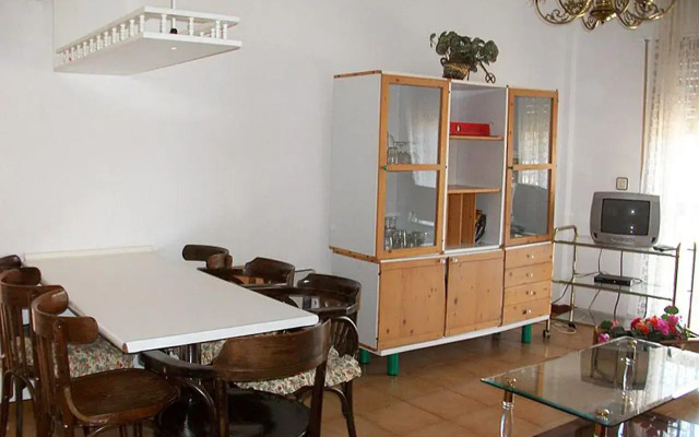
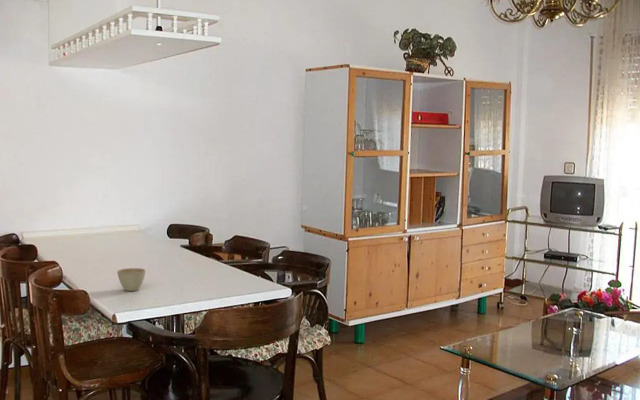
+ flower pot [116,267,146,292]
